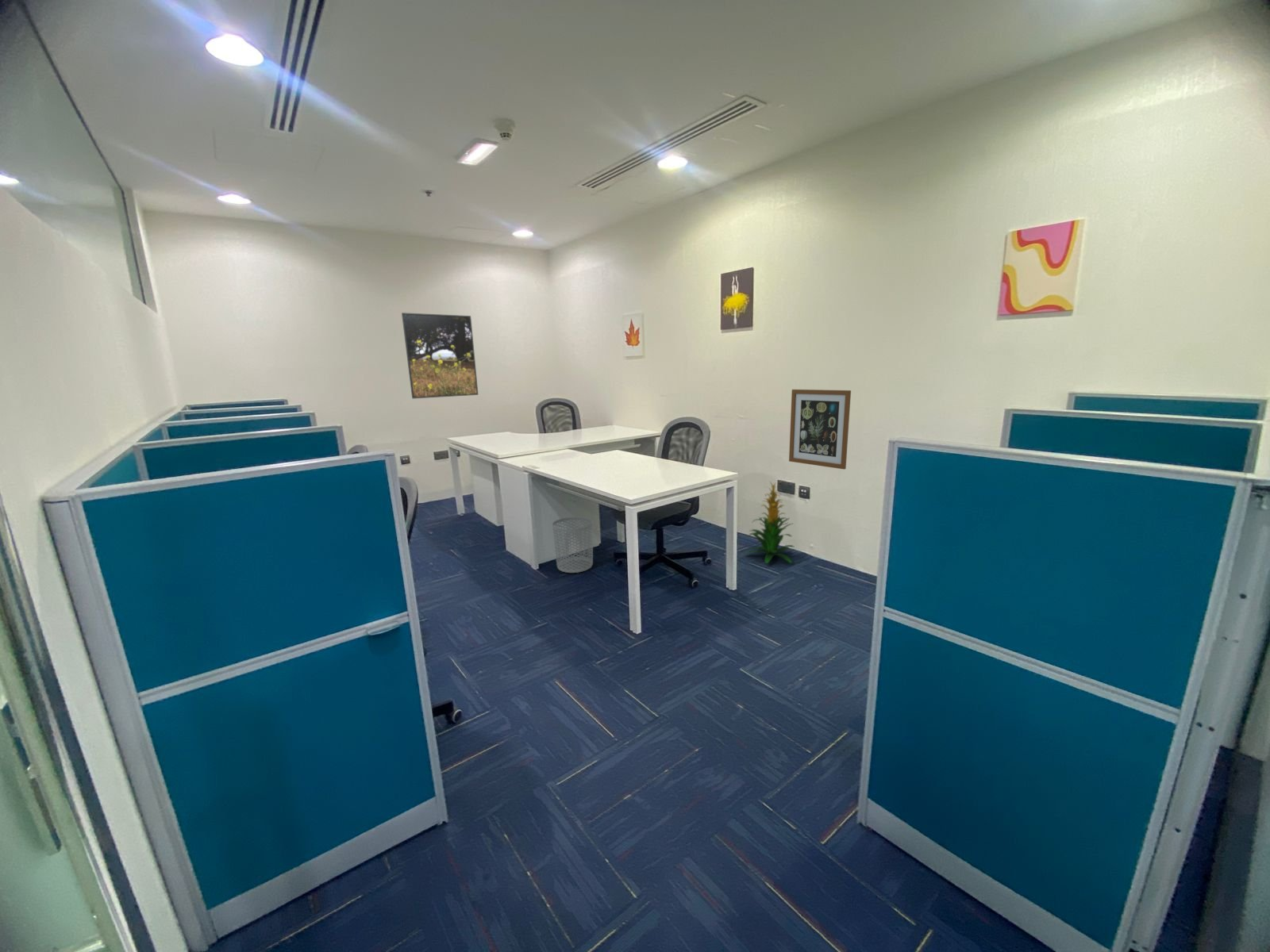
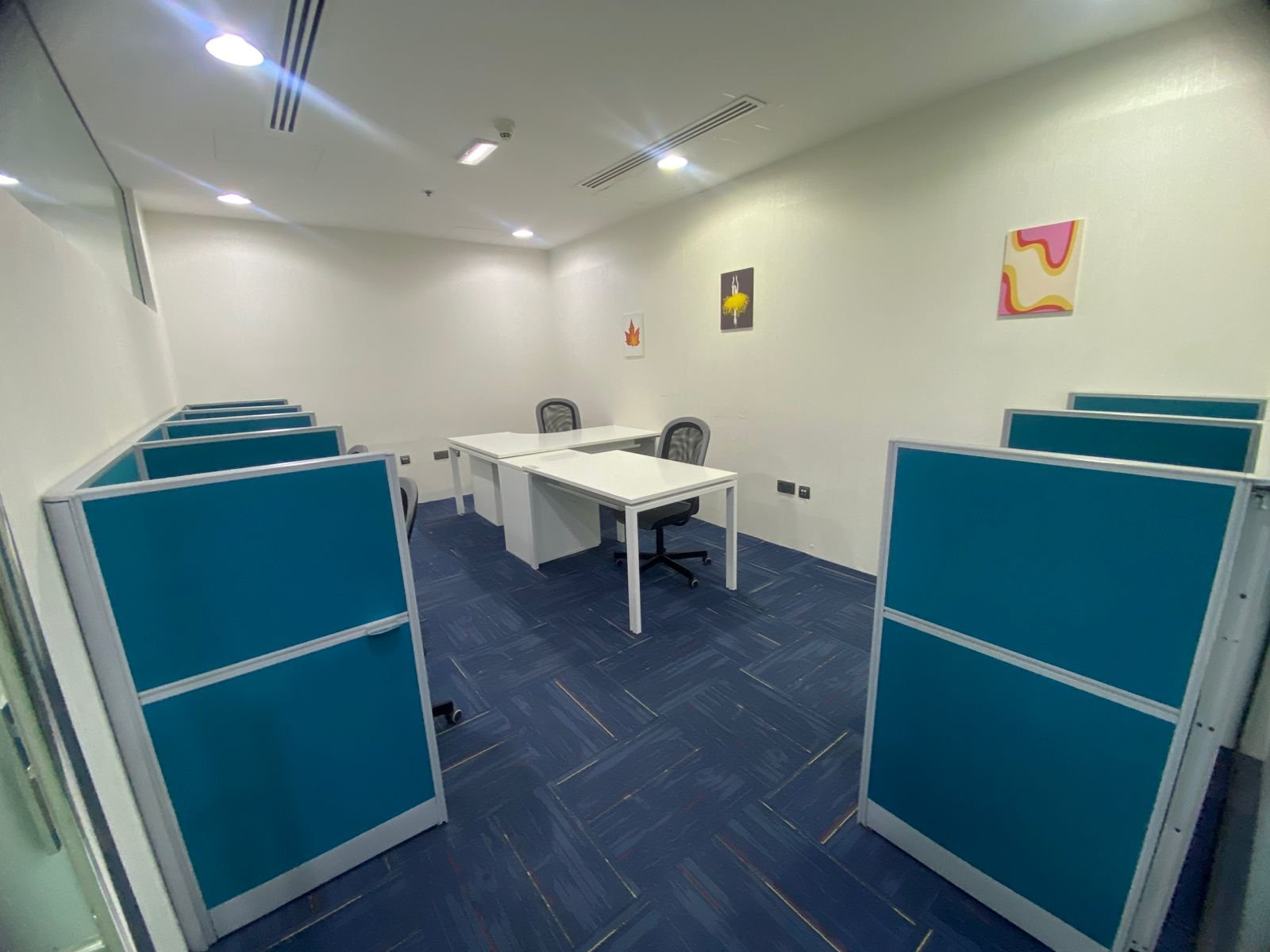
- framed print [401,312,479,399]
- waste bin [552,516,594,574]
- indoor plant [744,480,795,564]
- wall art [788,389,852,470]
